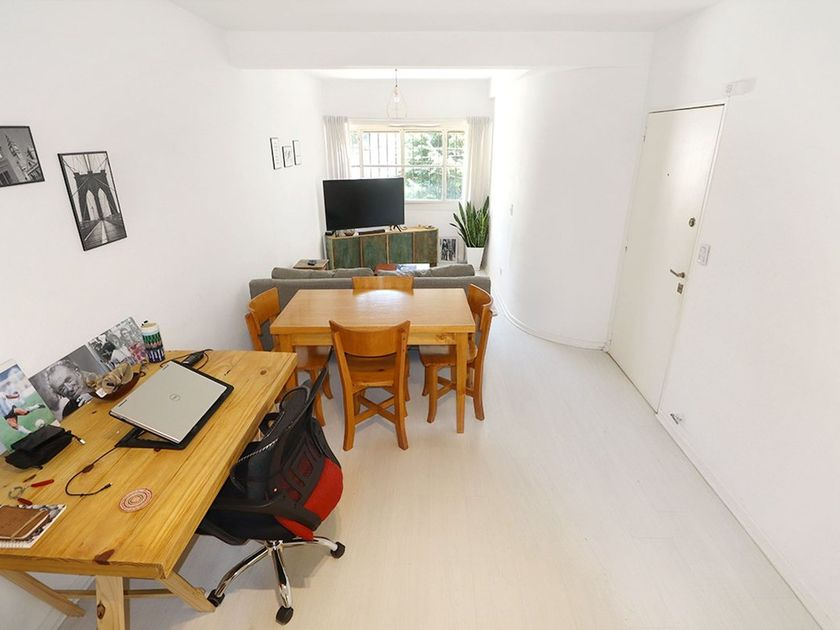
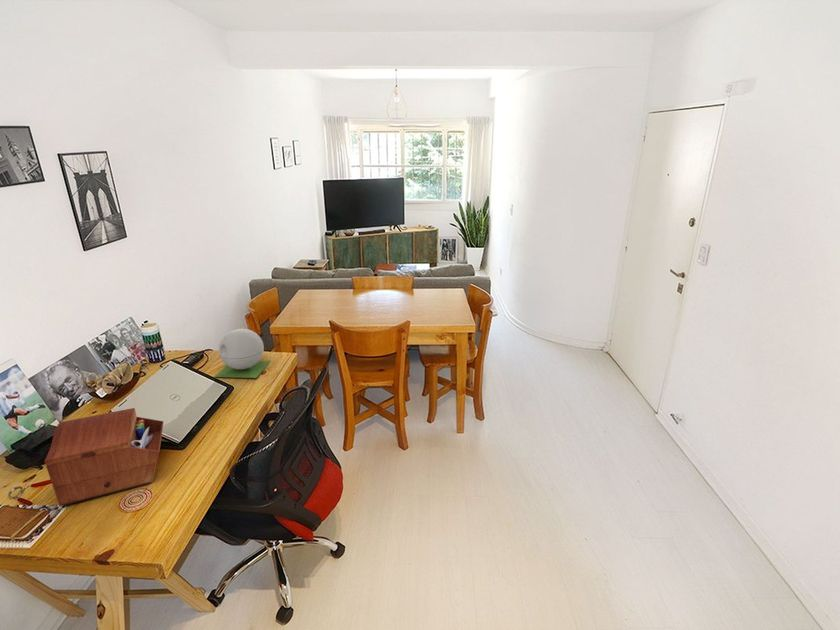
+ speaker [213,328,272,379]
+ sewing box [44,407,165,507]
